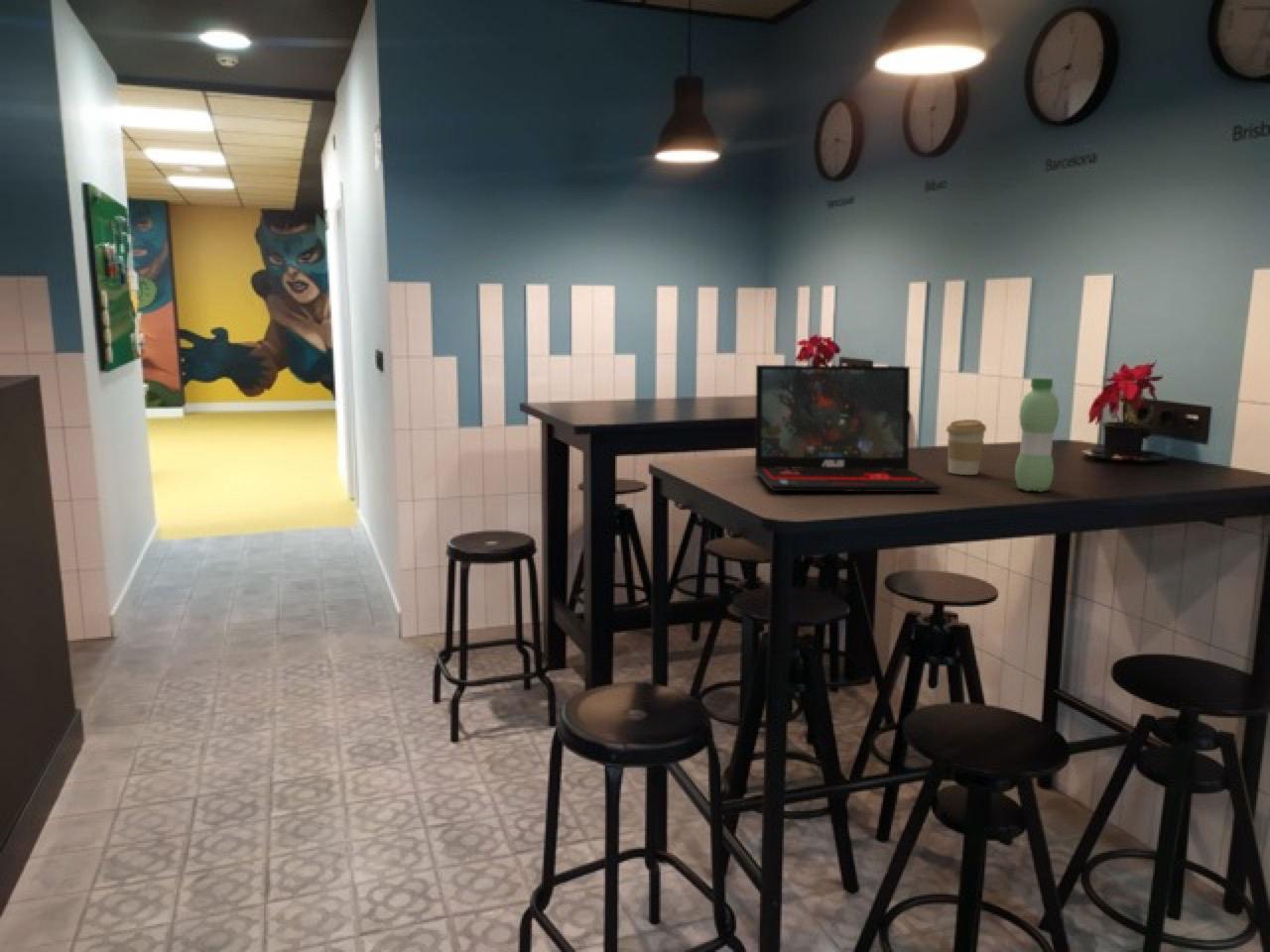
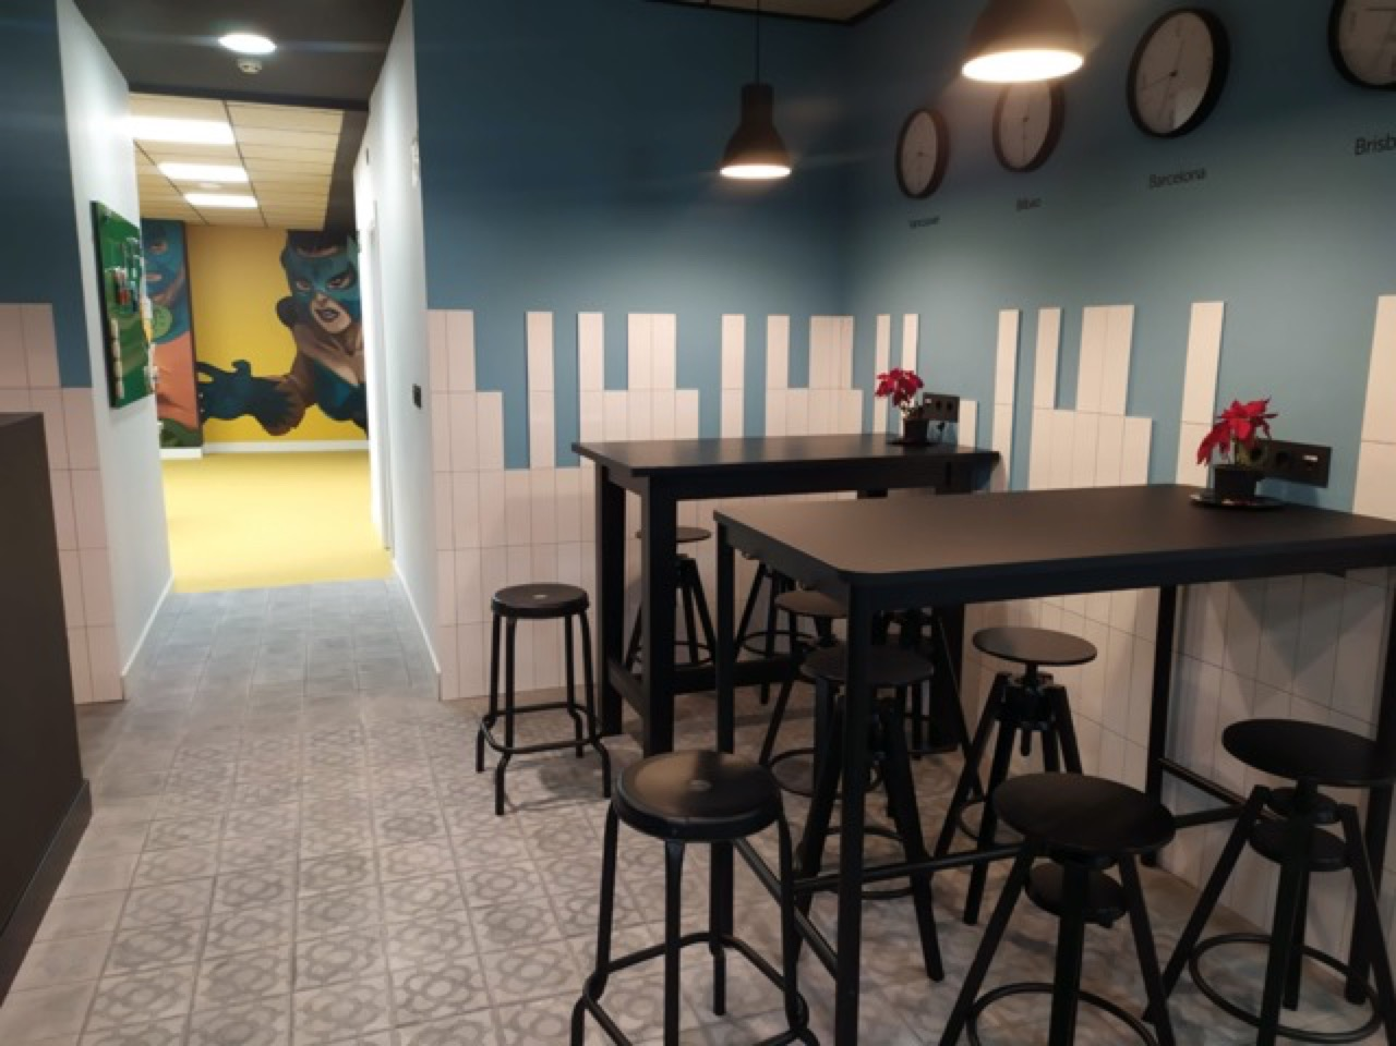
- coffee cup [946,418,987,476]
- water bottle [1014,377,1061,493]
- laptop [754,364,943,493]
